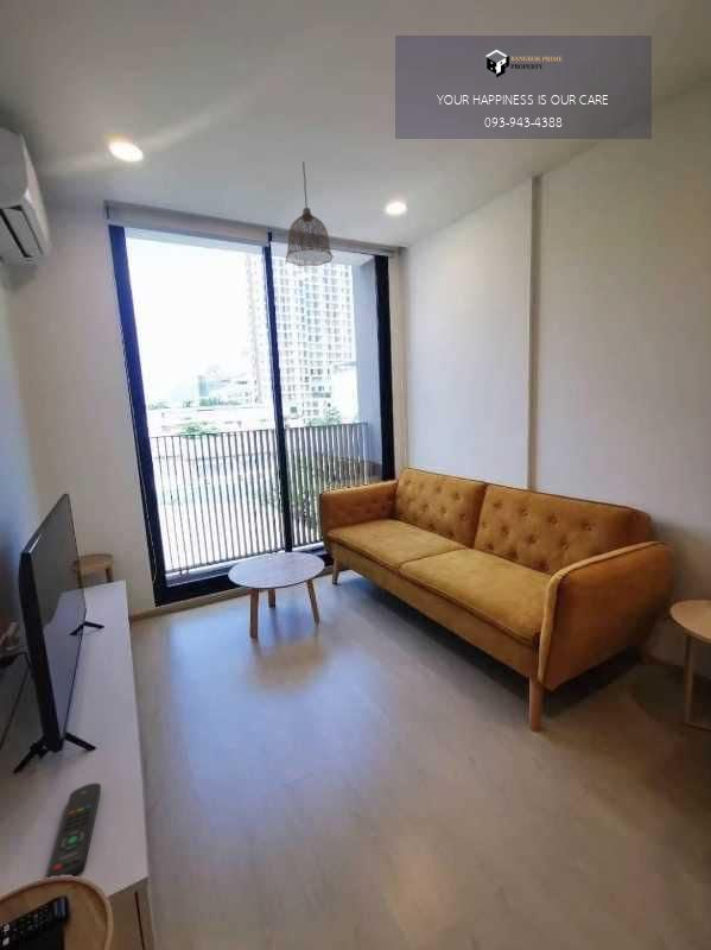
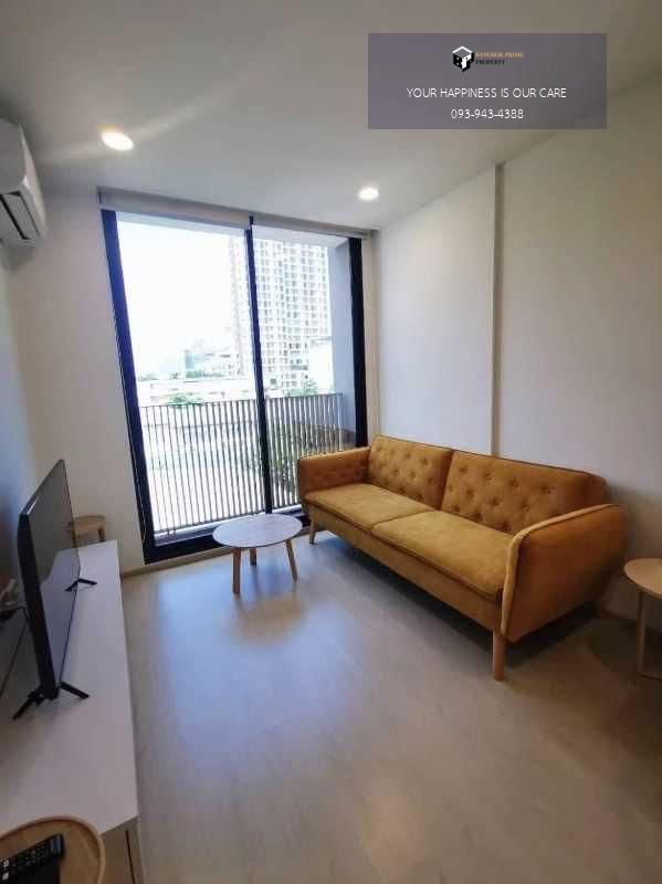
- remote control [46,781,102,879]
- pendant lamp [285,160,335,267]
